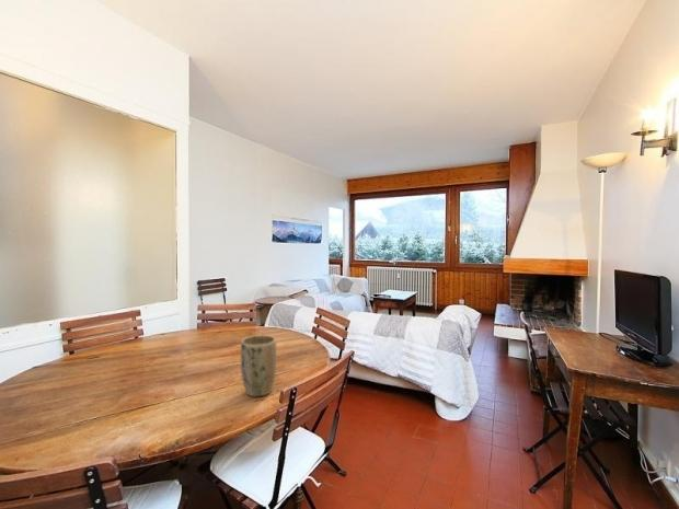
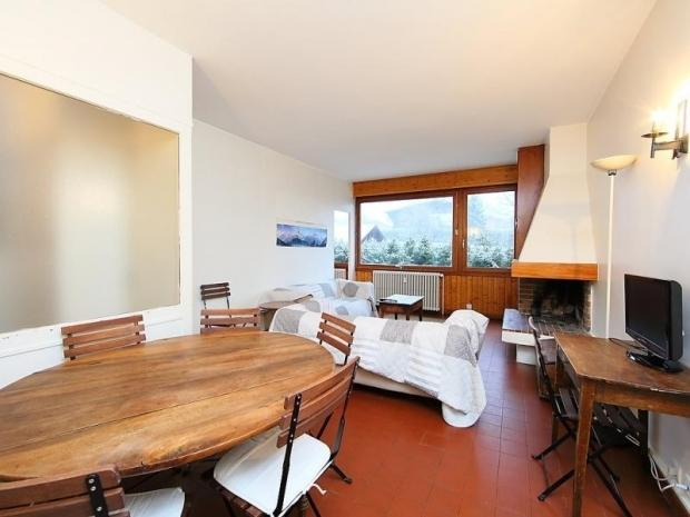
- plant pot [240,334,278,397]
